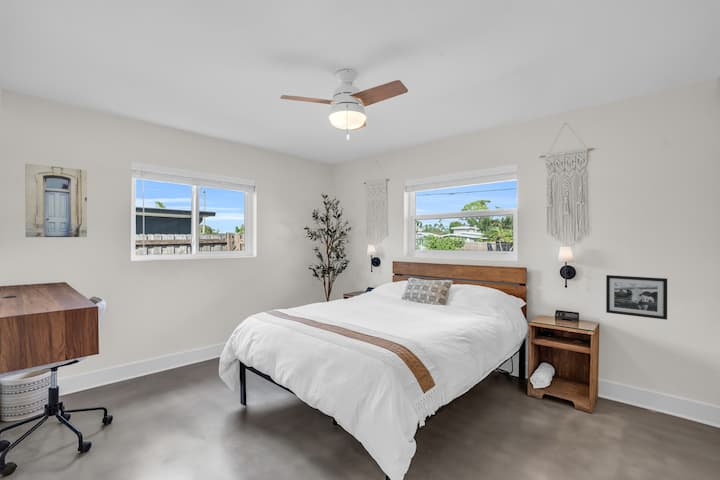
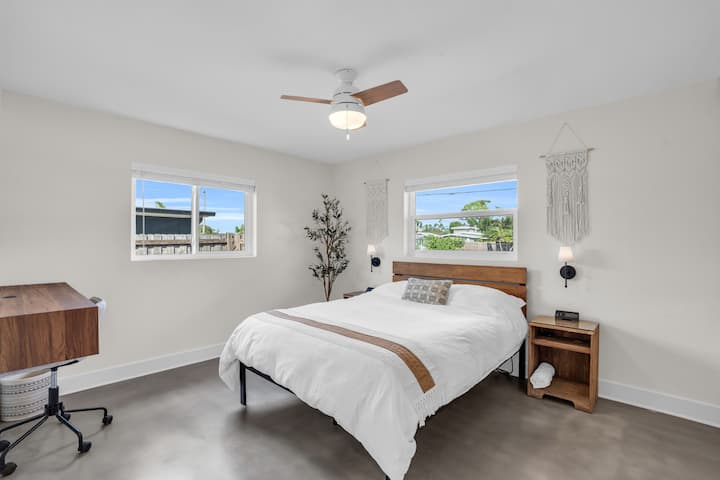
- wall art [24,163,88,238]
- picture frame [605,274,668,321]
